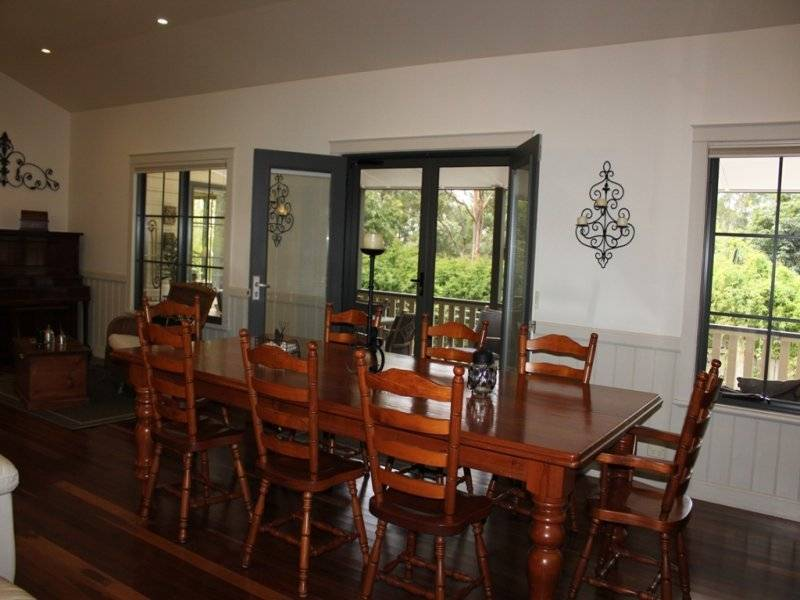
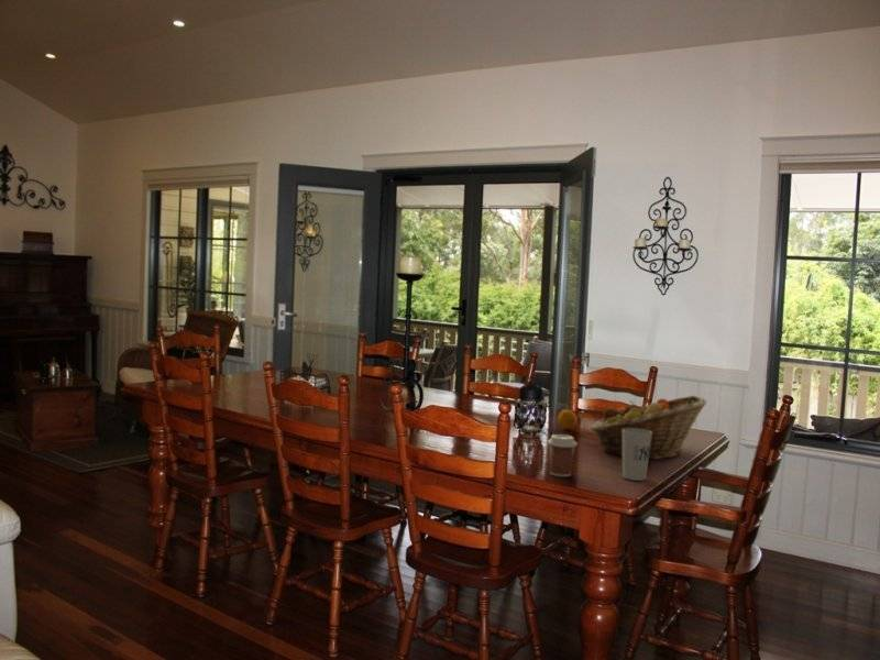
+ coffee cup [547,433,578,477]
+ fruit [557,409,579,430]
+ cup [622,428,652,482]
+ fruit basket [591,395,707,460]
